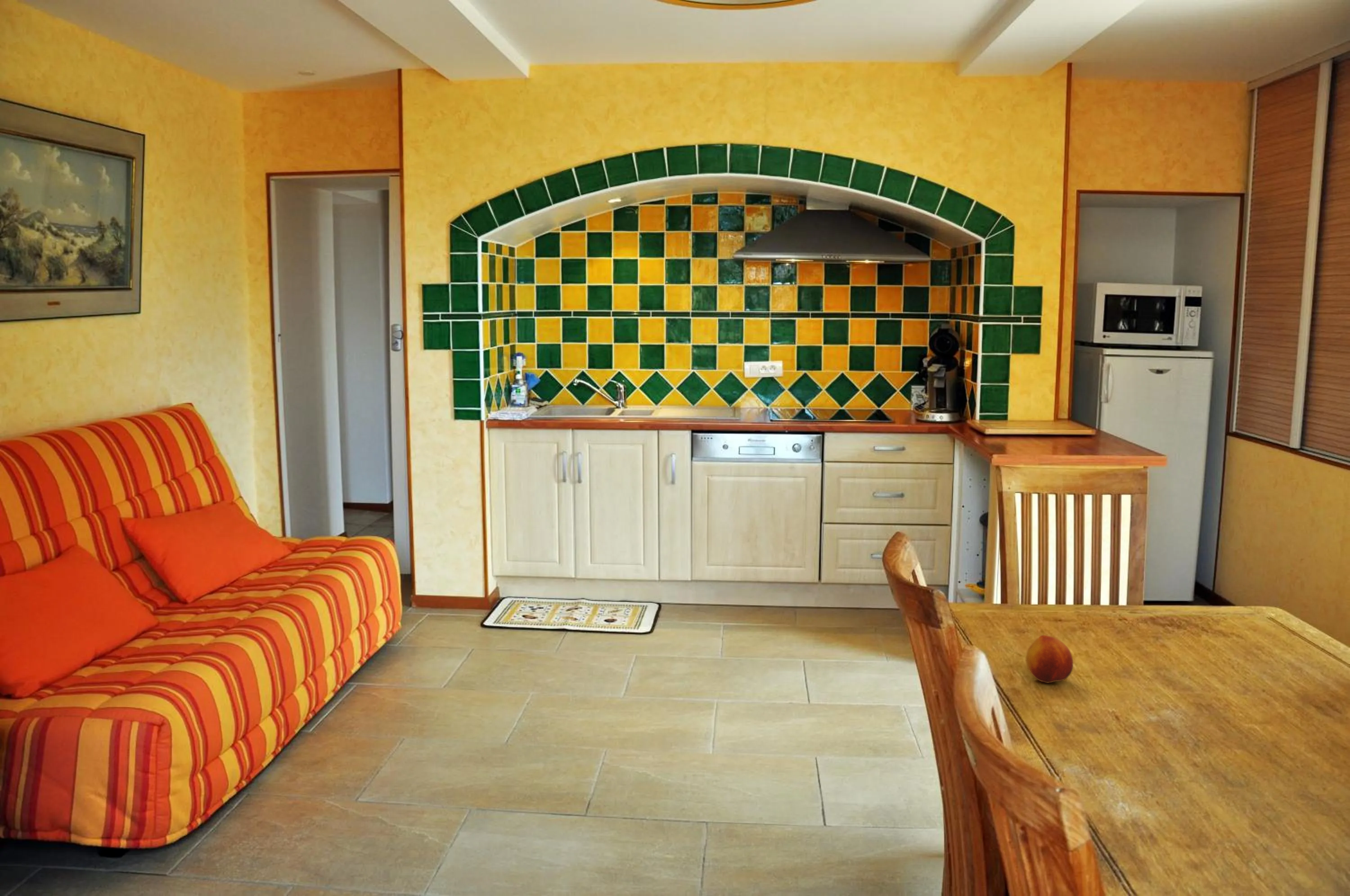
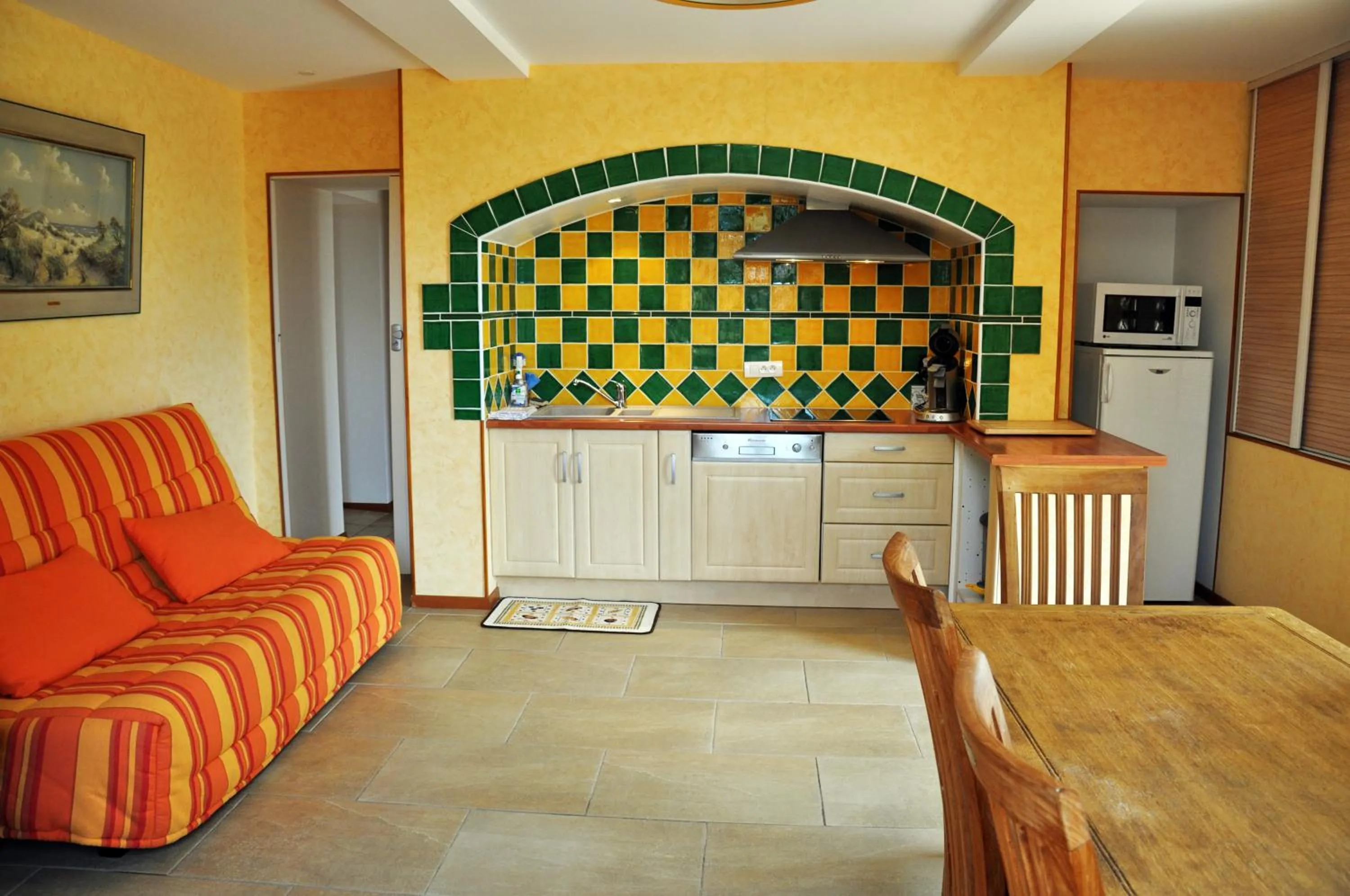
- fruit [1026,635,1074,684]
